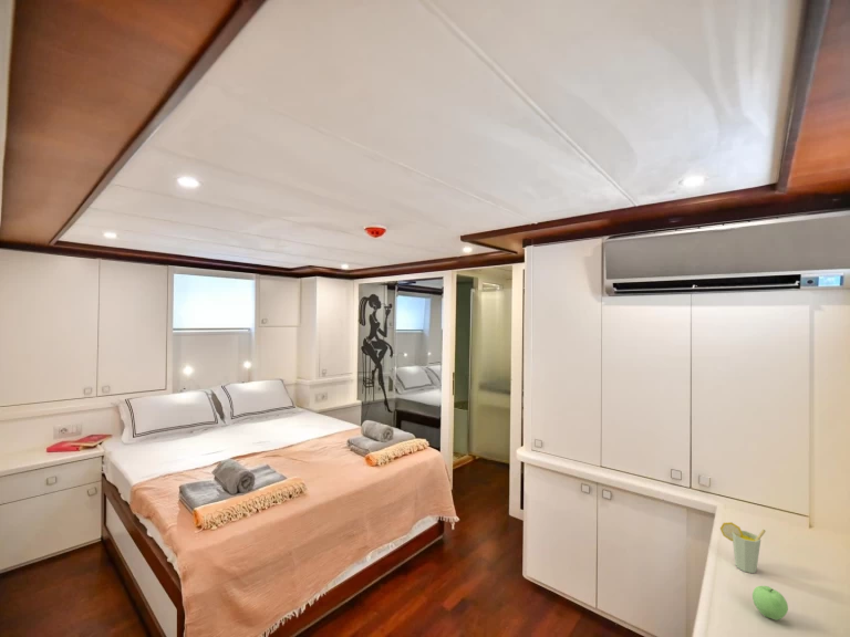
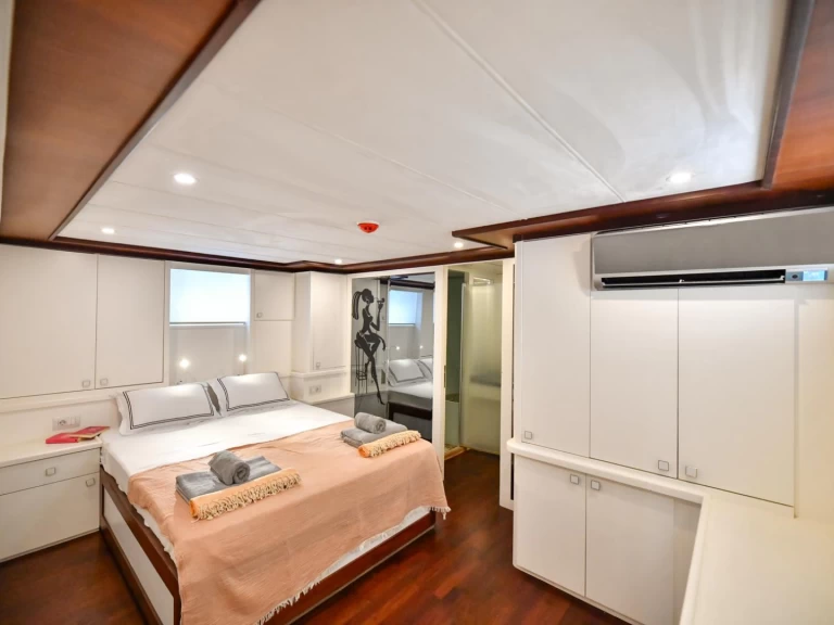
- cup [719,521,767,574]
- apple [751,585,789,622]
